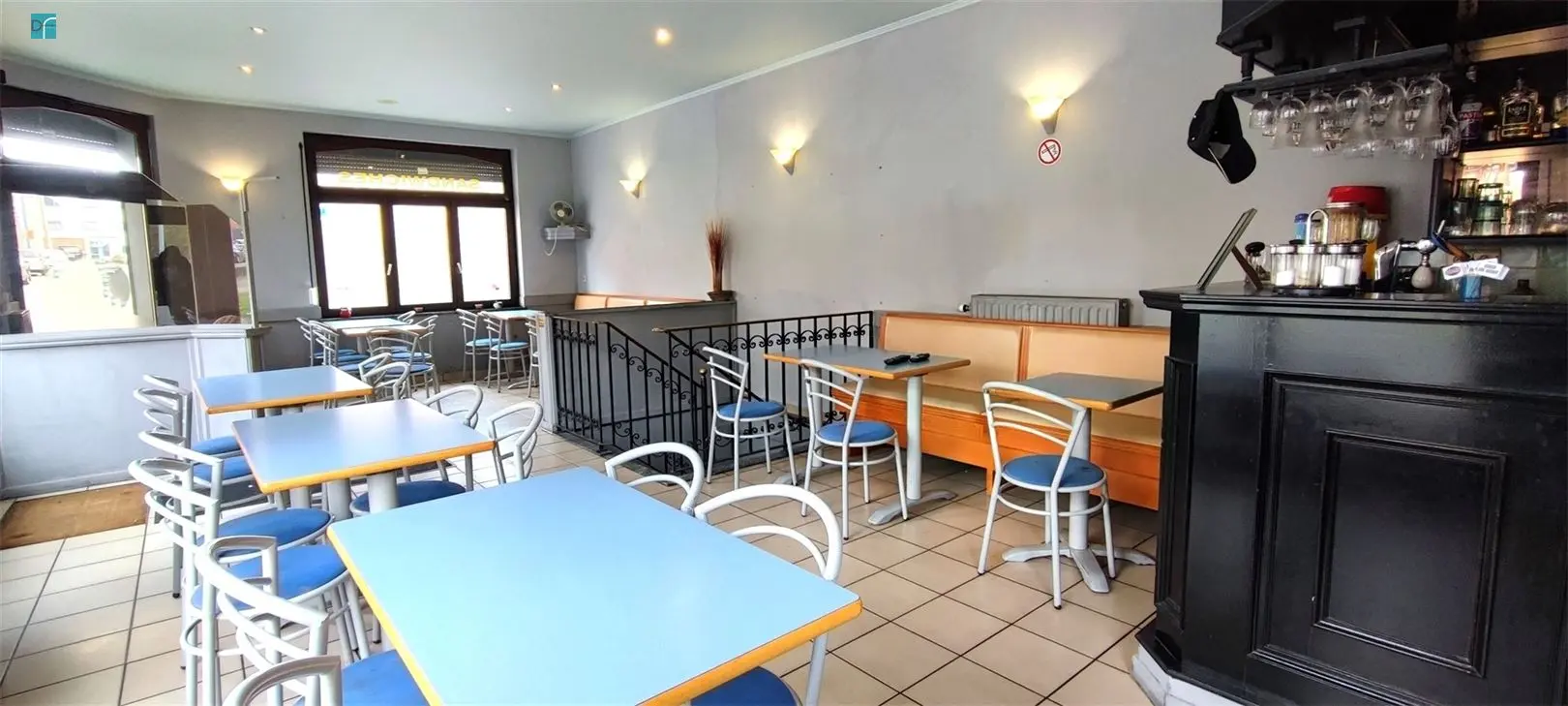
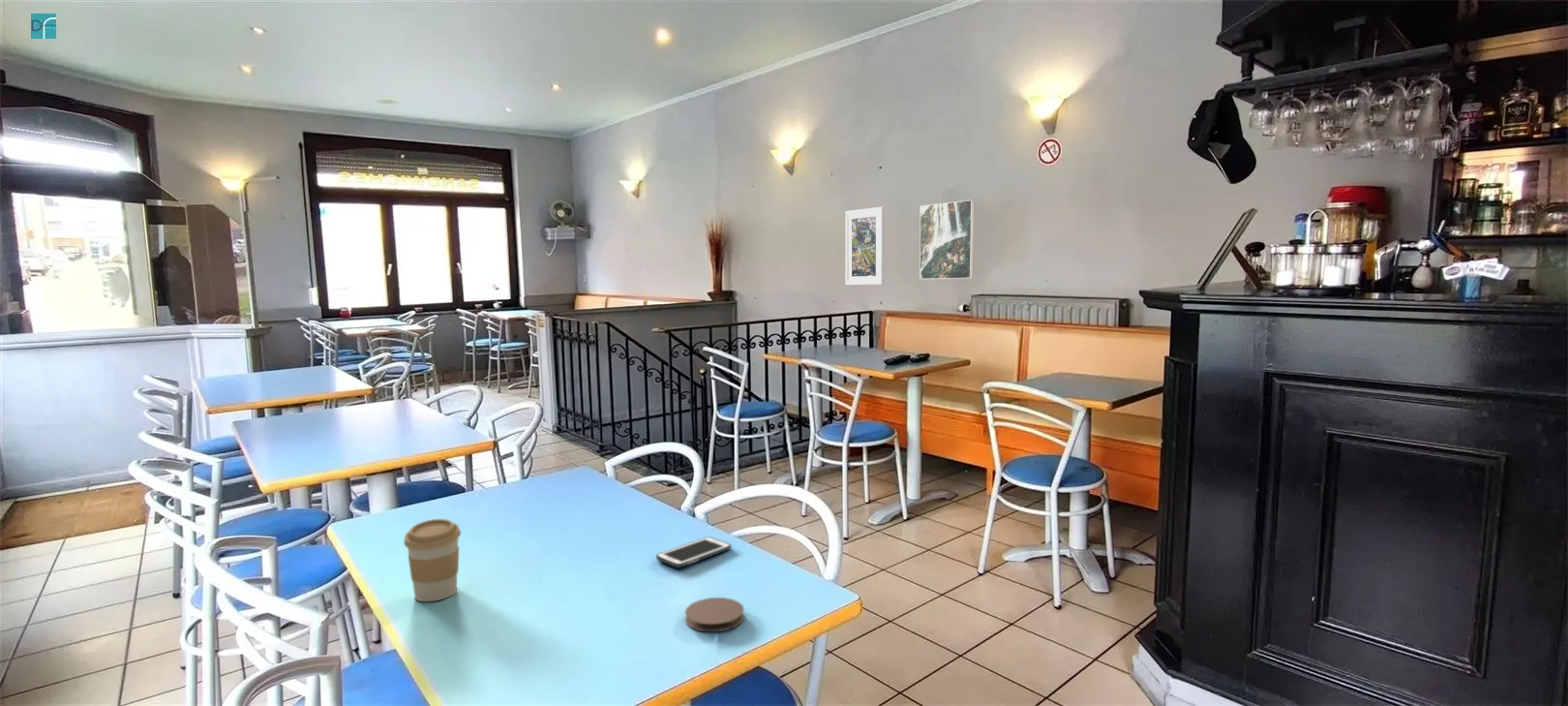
+ coaster [684,597,745,633]
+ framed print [919,199,975,280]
+ coffee cup [403,518,462,602]
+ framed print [844,206,885,286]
+ cell phone [655,536,733,568]
